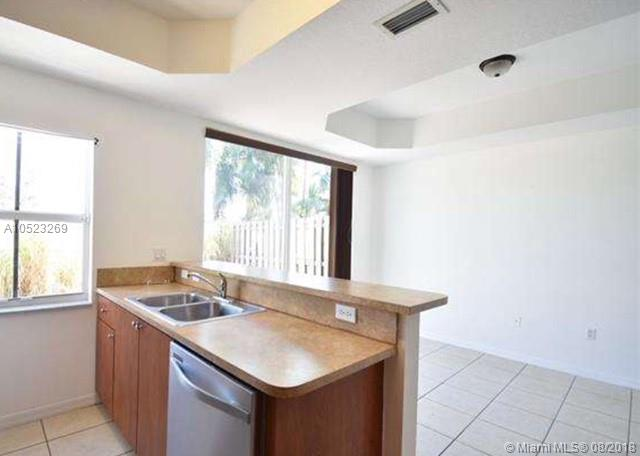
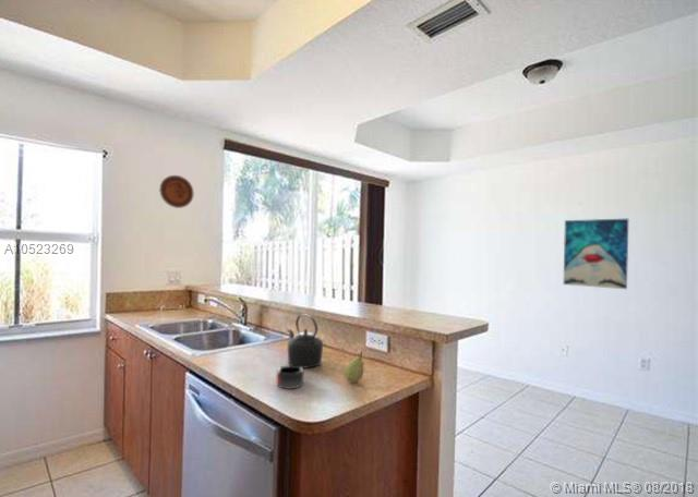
+ decorative plate [158,174,195,209]
+ wall art [563,218,629,290]
+ fruit [344,351,365,384]
+ mug [276,365,305,390]
+ kettle [286,313,324,369]
